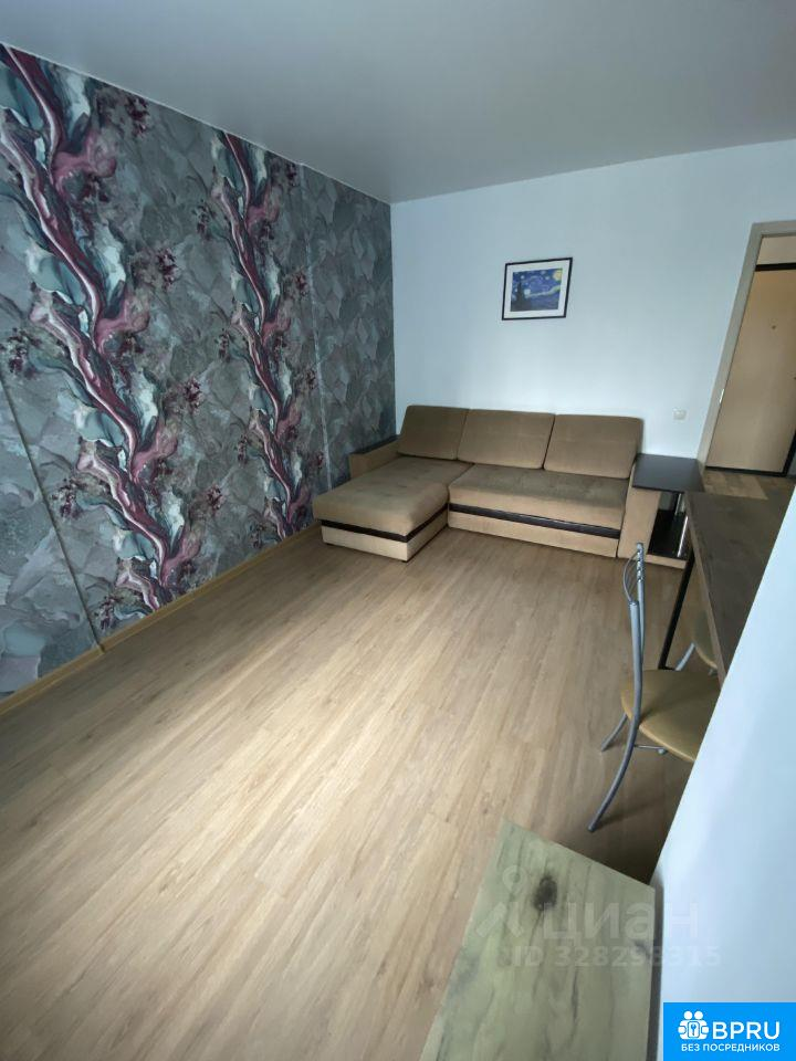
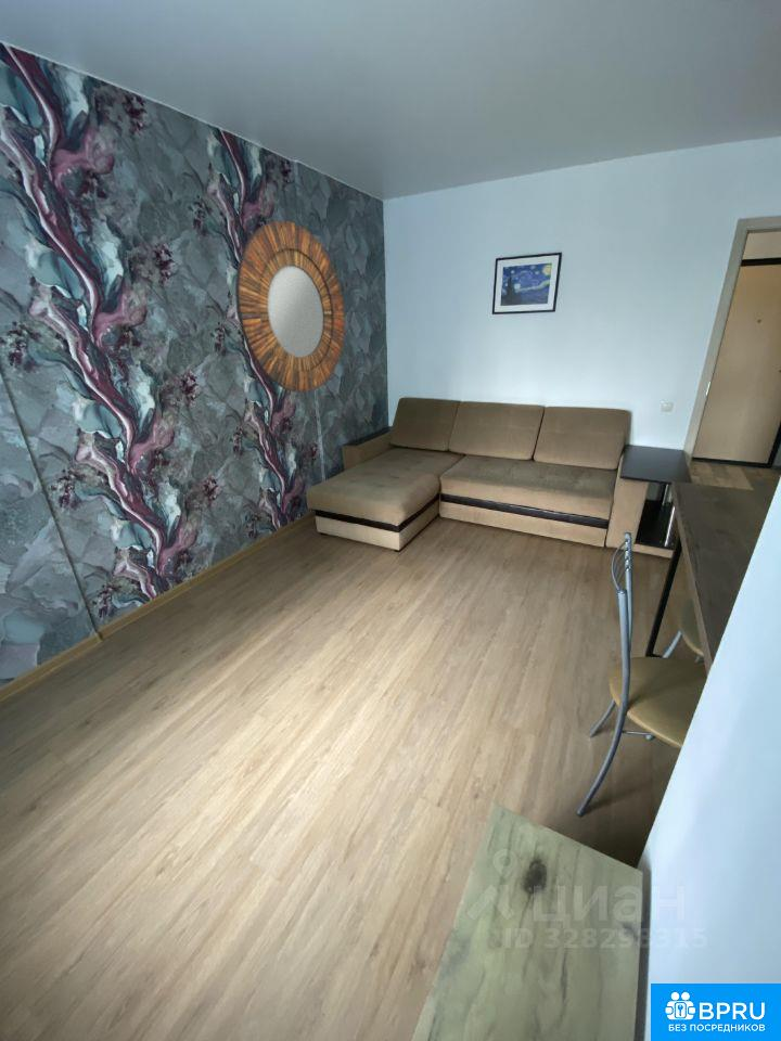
+ home mirror [234,220,346,394]
